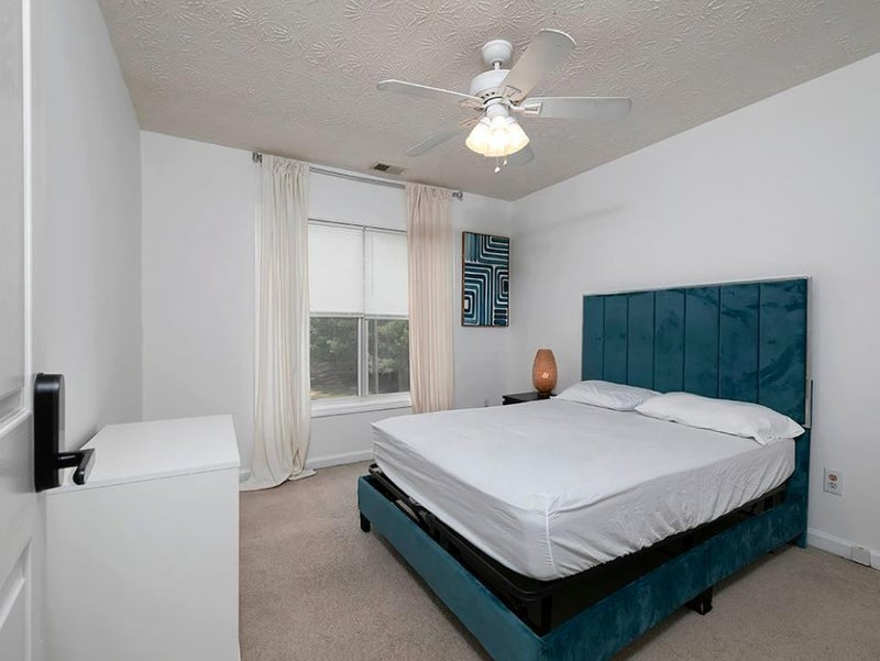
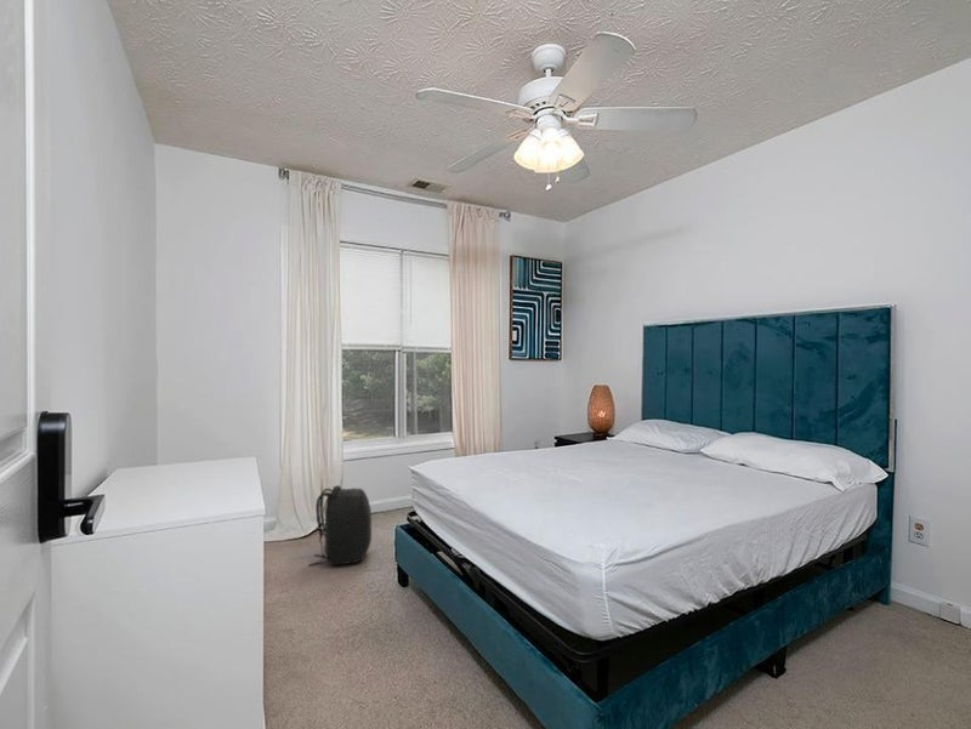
+ backpack [308,484,373,566]
